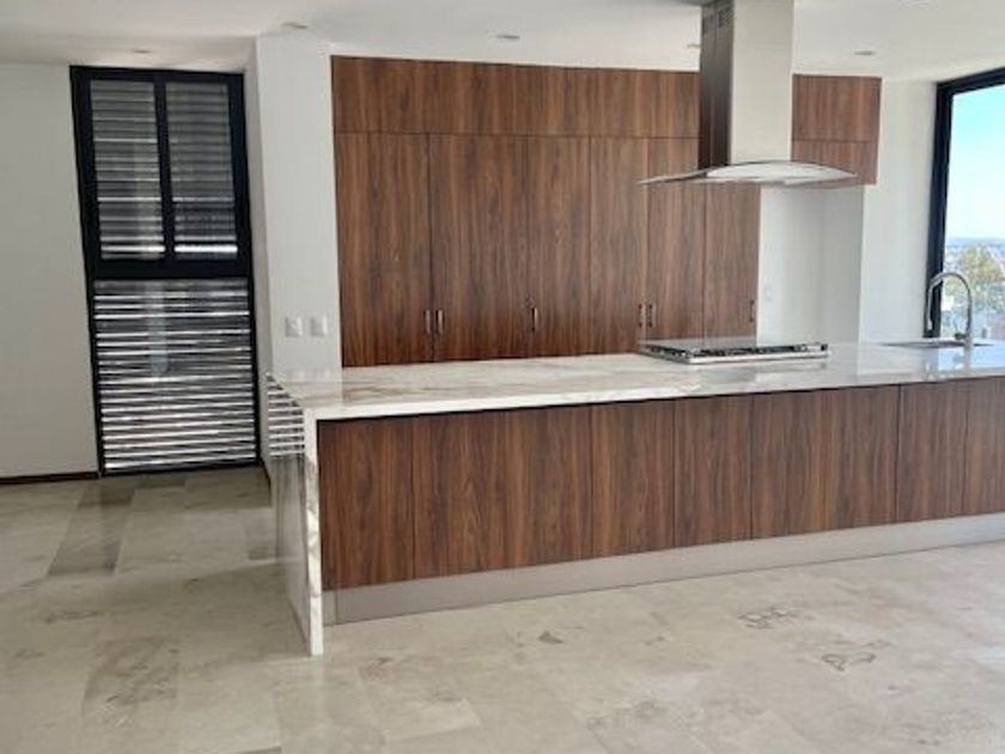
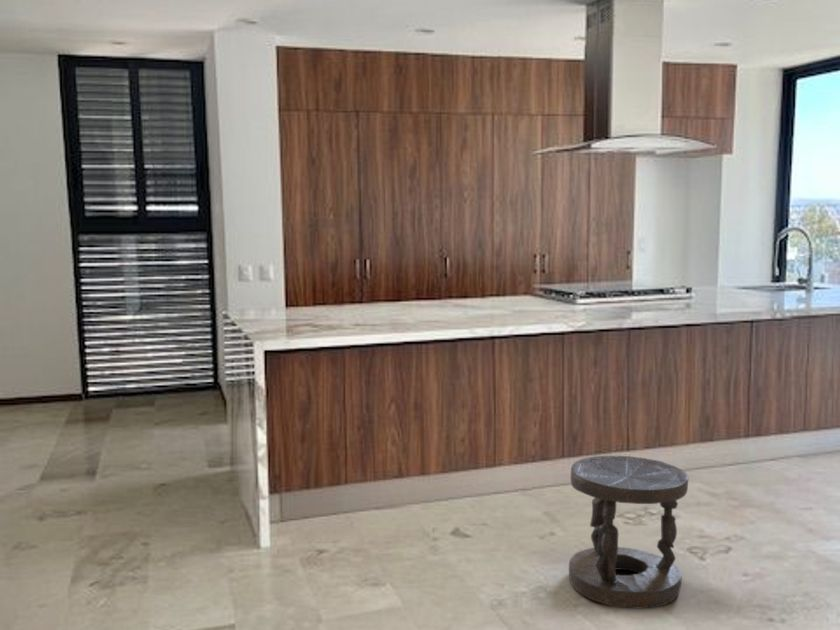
+ stool [568,455,689,610]
